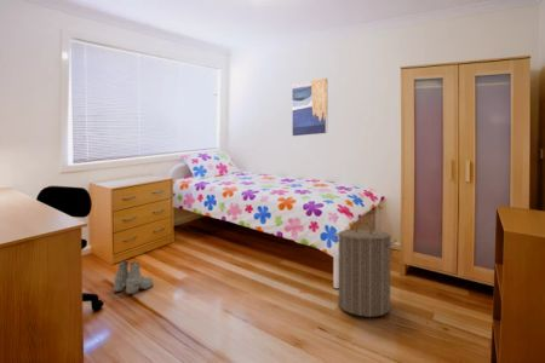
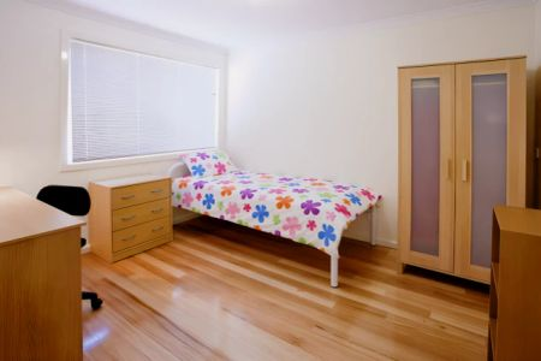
- wall art [292,77,328,137]
- boots [113,260,154,295]
- laundry hamper [333,220,398,318]
